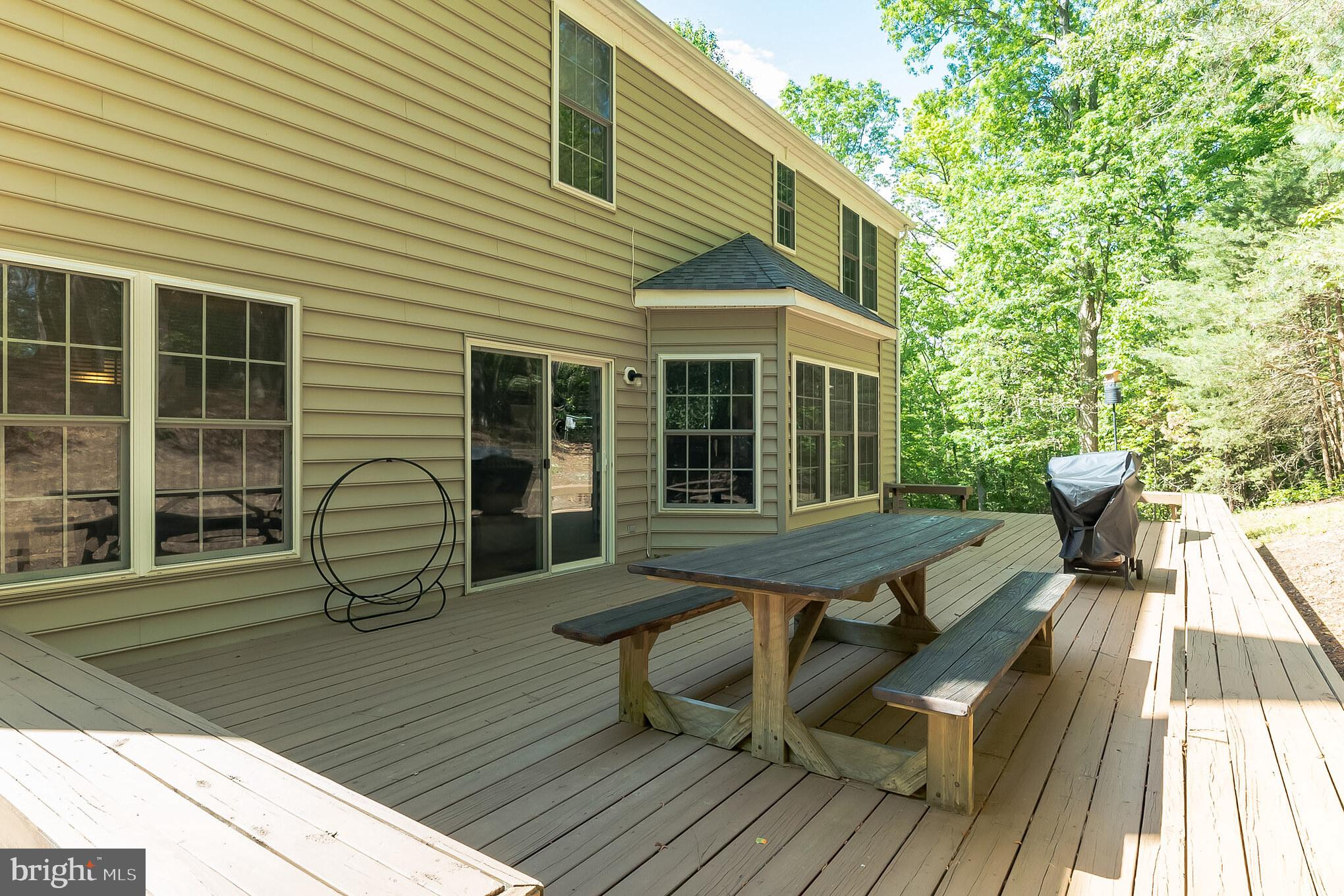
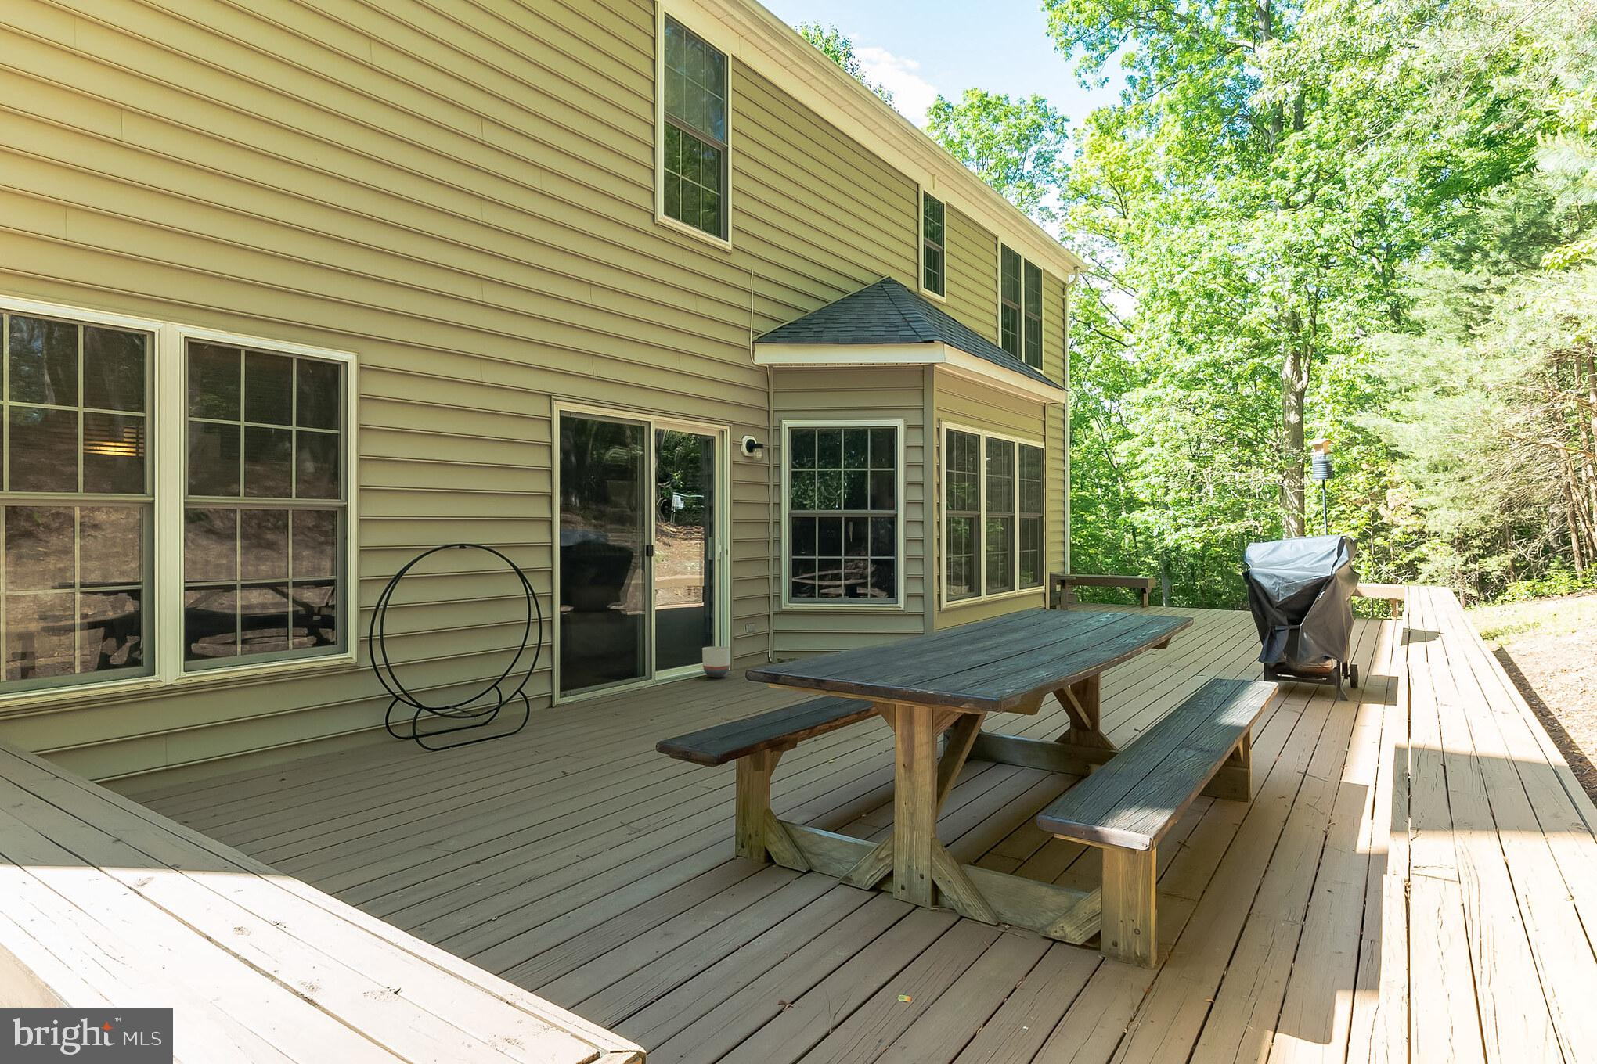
+ planter [701,646,731,678]
